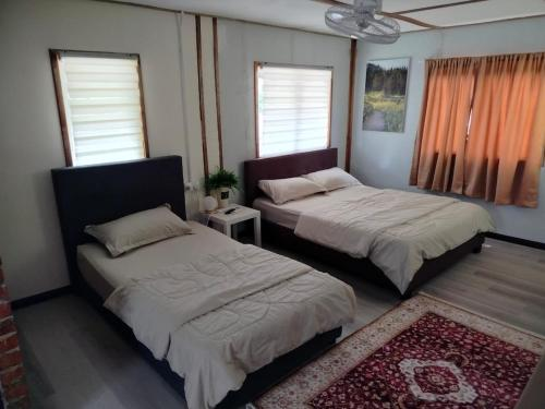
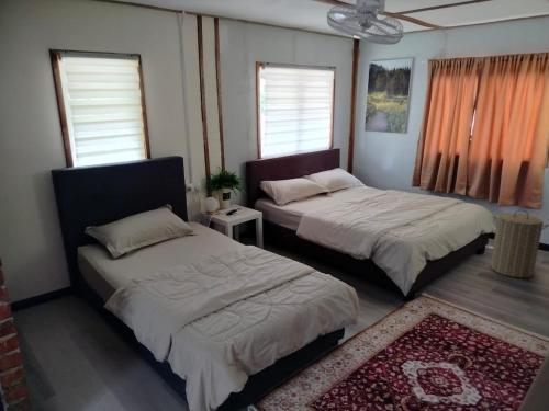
+ laundry hamper [490,208,549,278]
